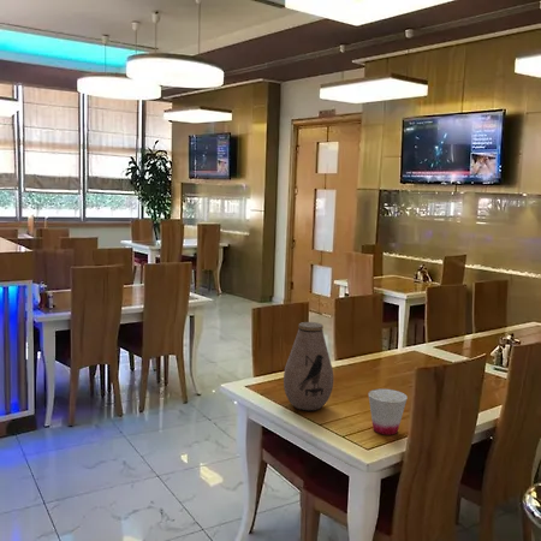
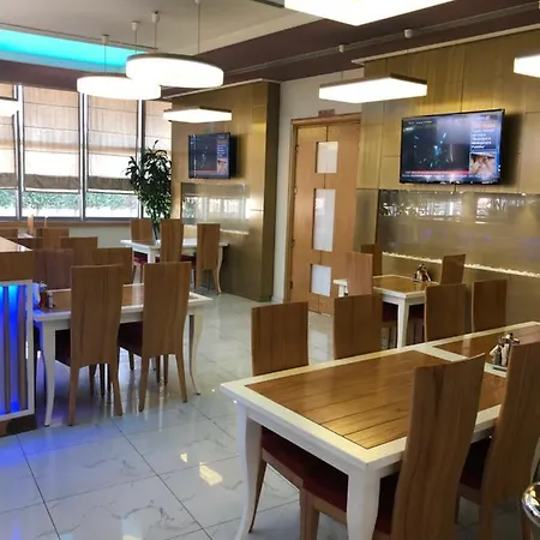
- cup [367,387,409,436]
- vase [283,321,334,412]
